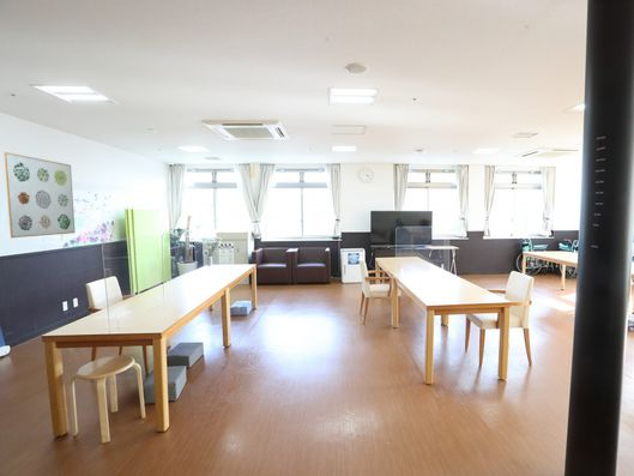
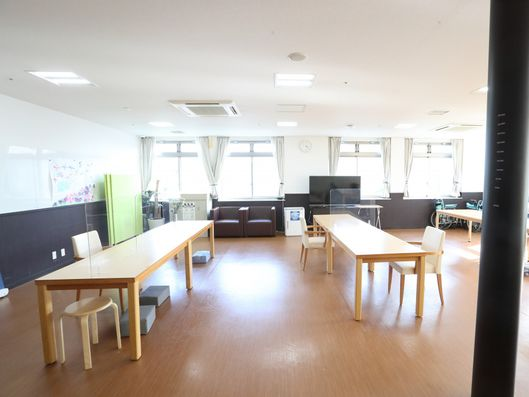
- wall art [2,151,77,239]
